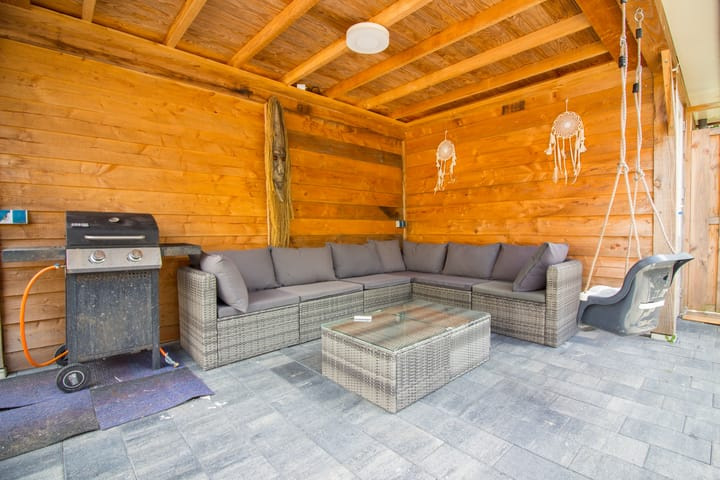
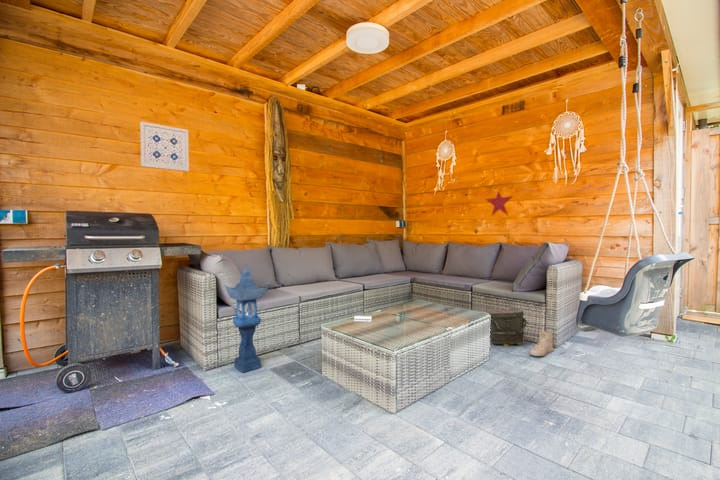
+ lantern [223,268,269,373]
+ sneaker [529,331,554,357]
+ bag [486,306,529,347]
+ decorative star [485,189,514,217]
+ wall art [139,121,190,172]
